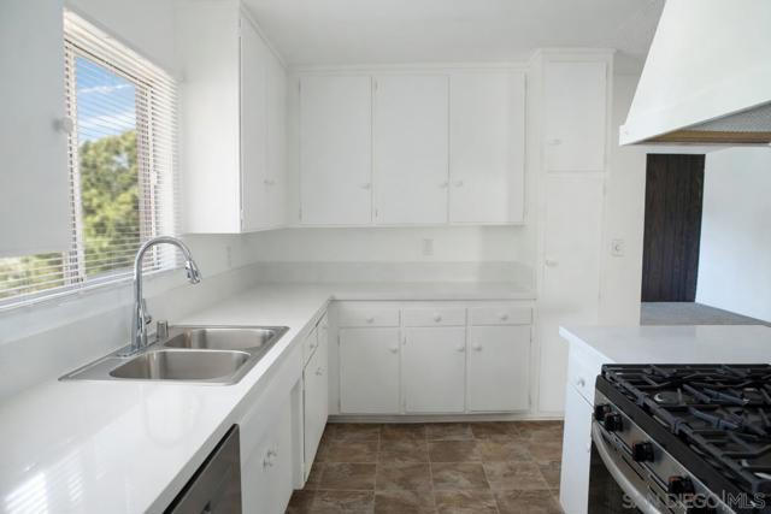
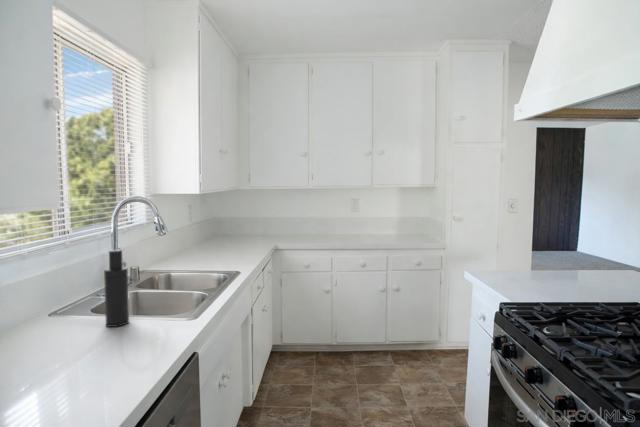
+ atomizer [103,248,130,328]
